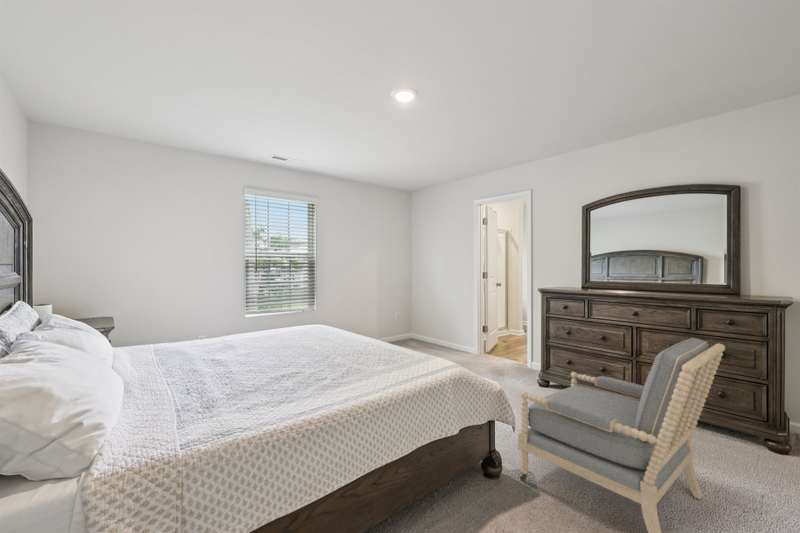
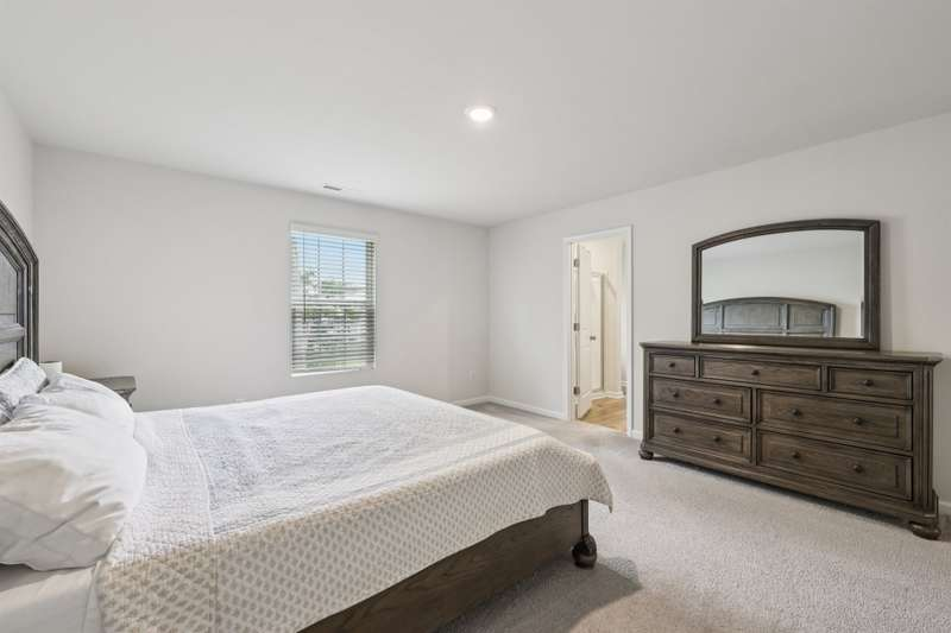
- armchair [517,336,726,533]
